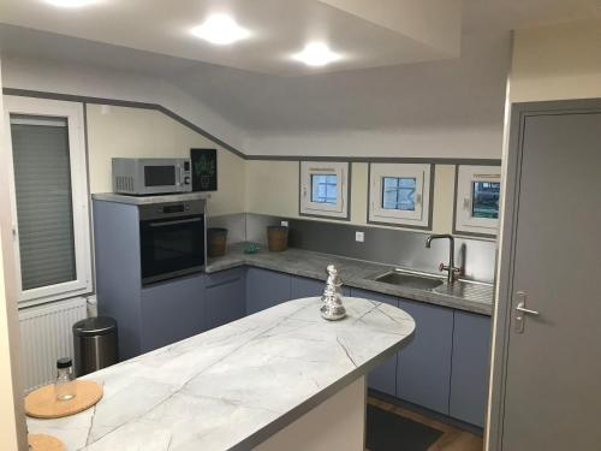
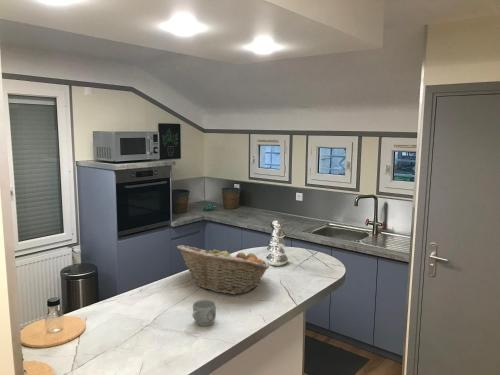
+ mug [191,299,217,327]
+ fruit basket [176,244,271,295]
